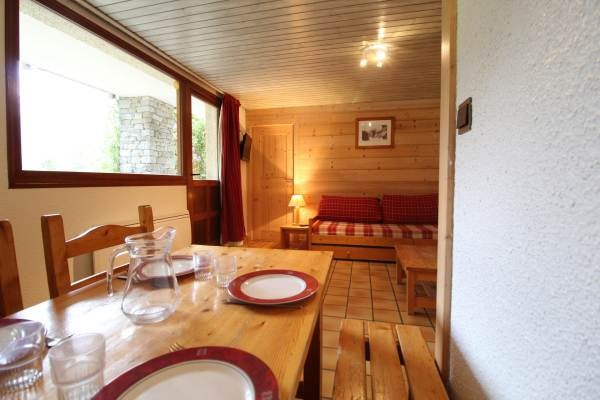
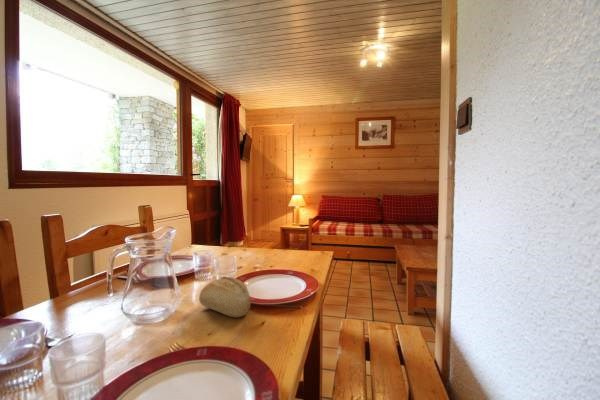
+ bread roll [198,276,252,318]
